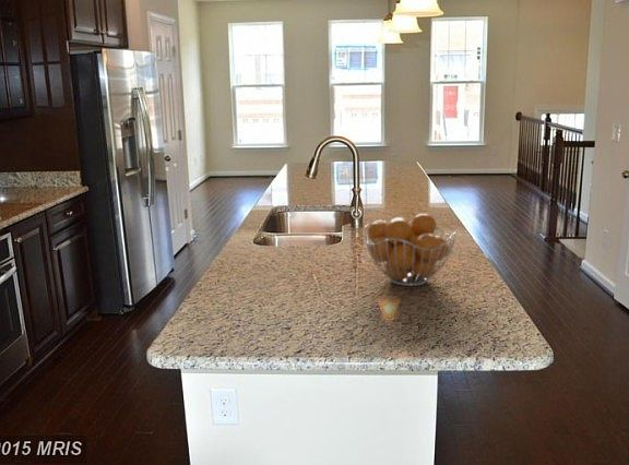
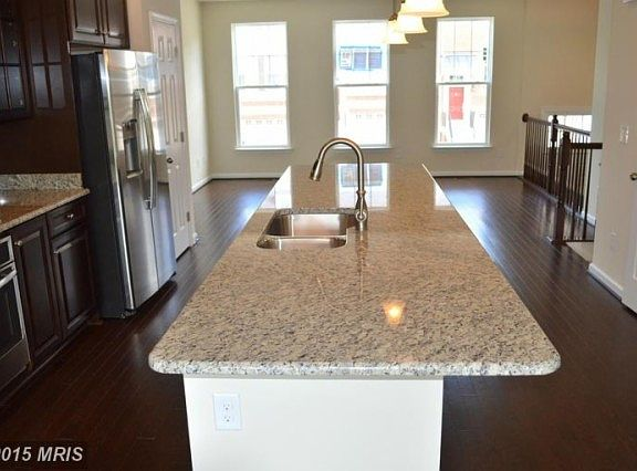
- fruit basket [363,213,458,287]
